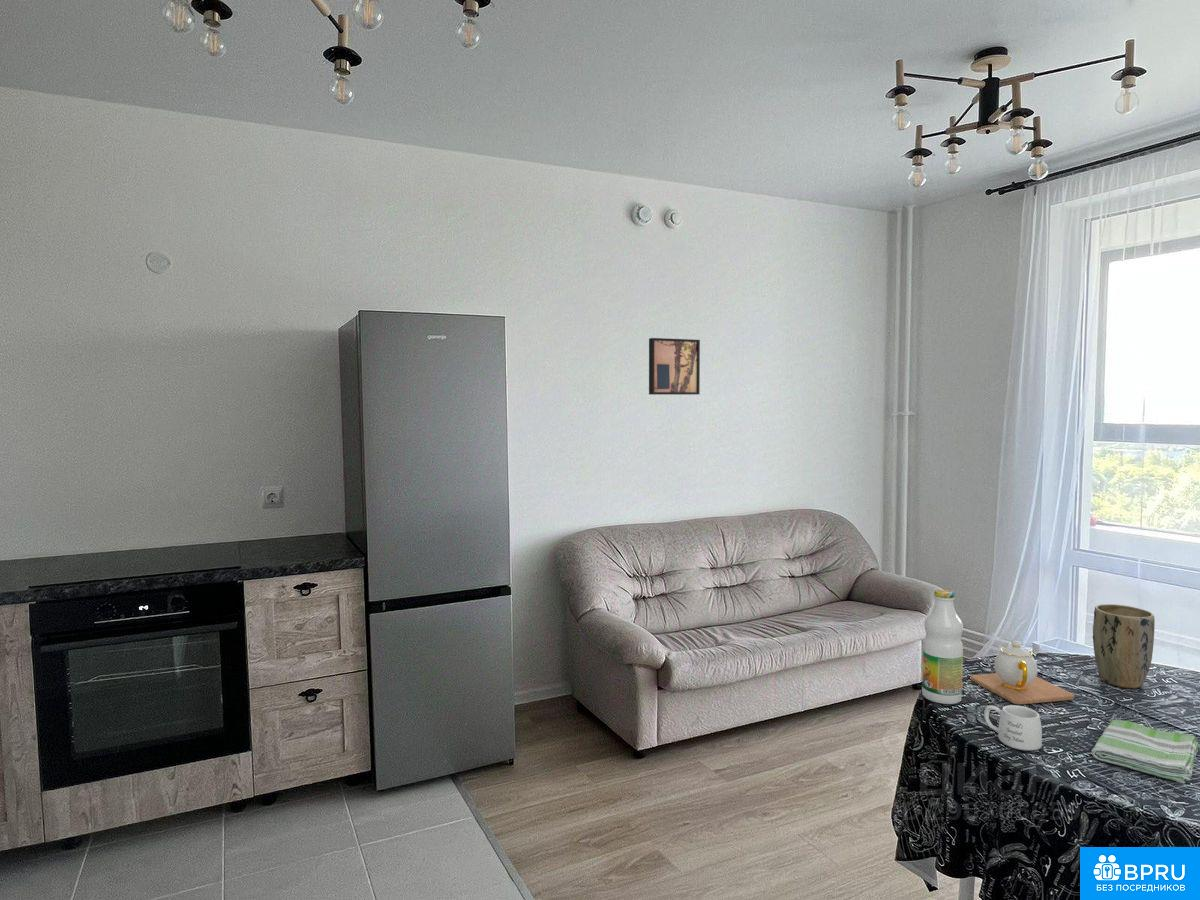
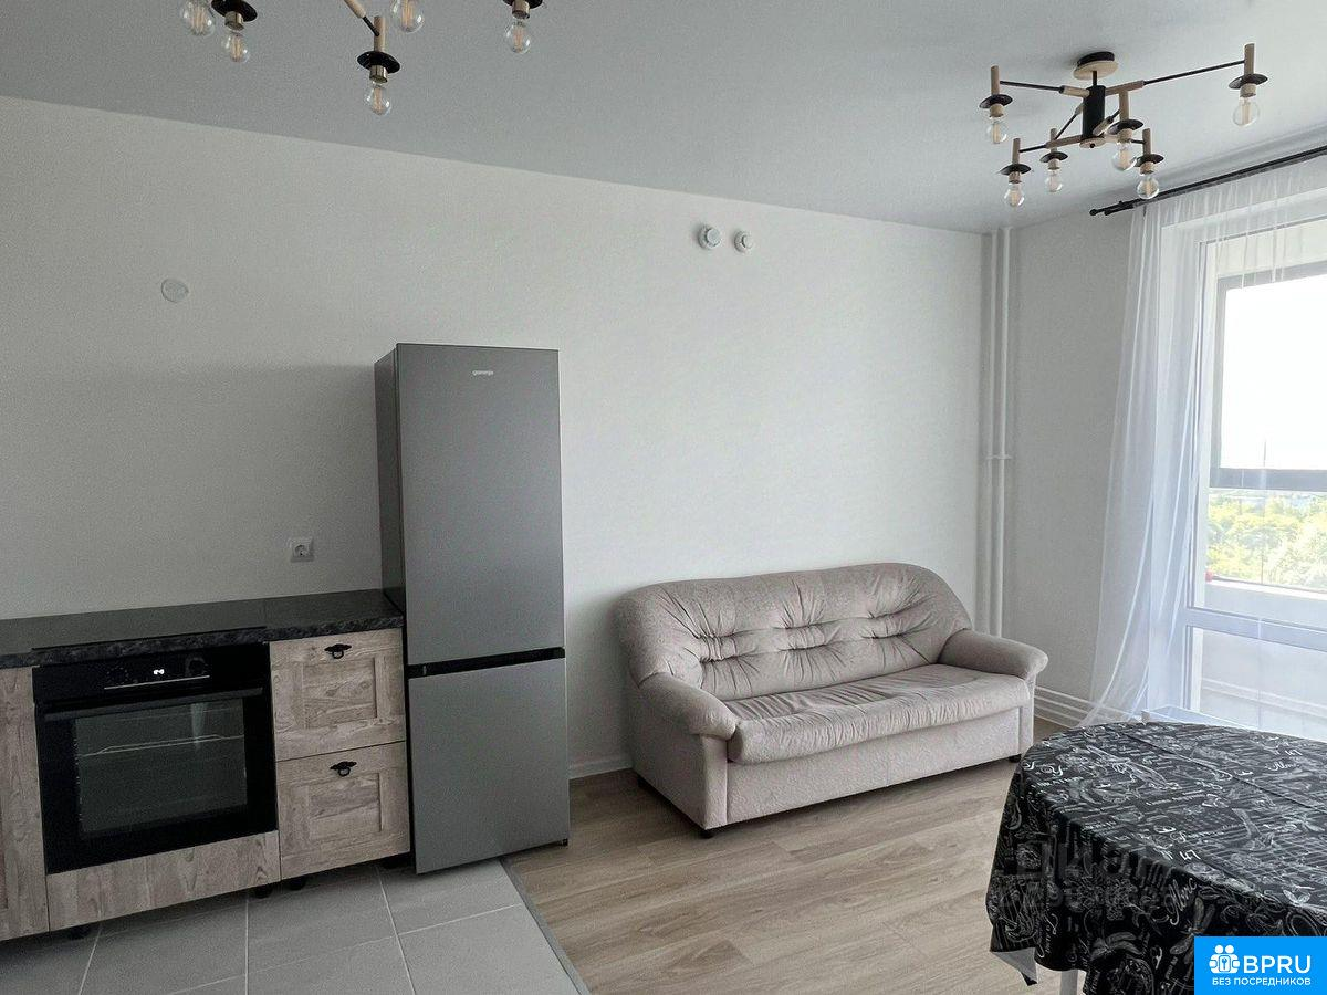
- bottle [921,589,964,705]
- plant pot [1092,603,1156,689]
- dish towel [1090,719,1199,784]
- mug [983,704,1043,751]
- wall art [648,337,701,396]
- teapot [970,640,1075,705]
